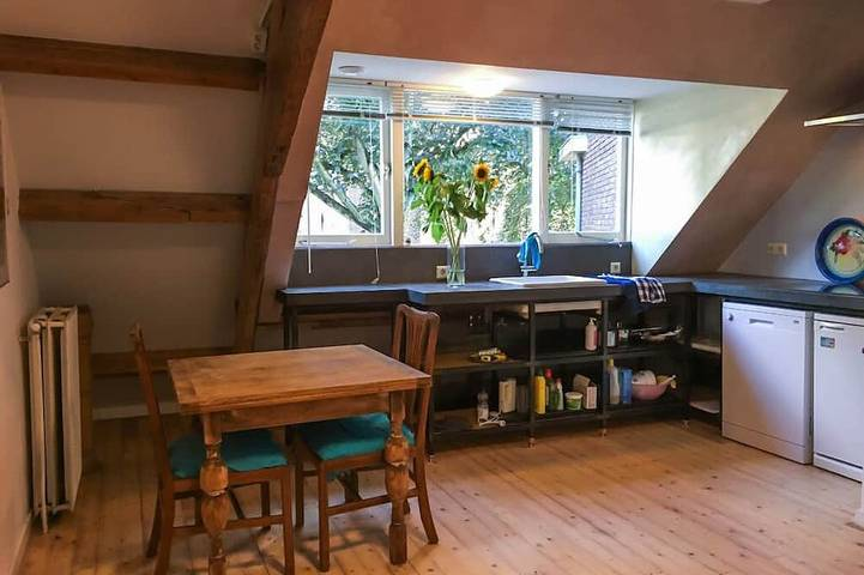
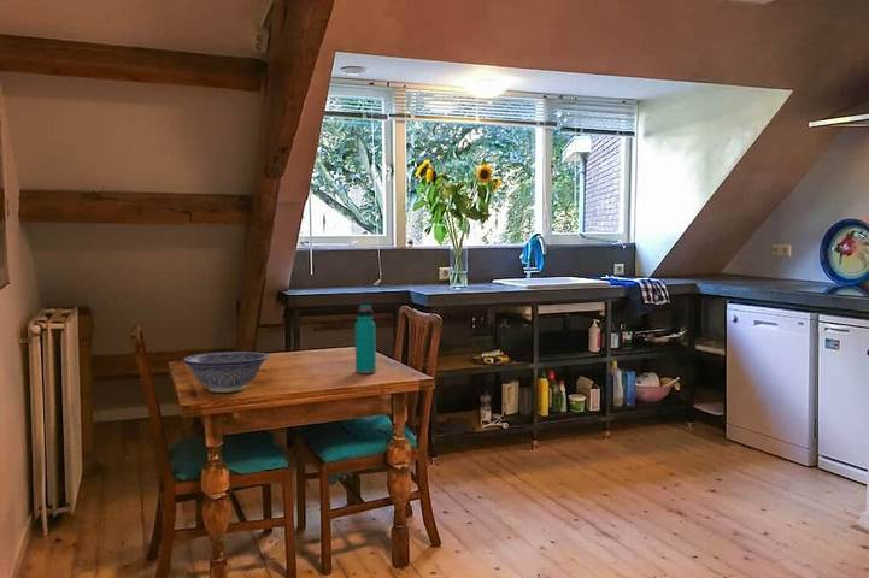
+ decorative bowl [181,350,271,394]
+ water bottle [354,303,377,374]
